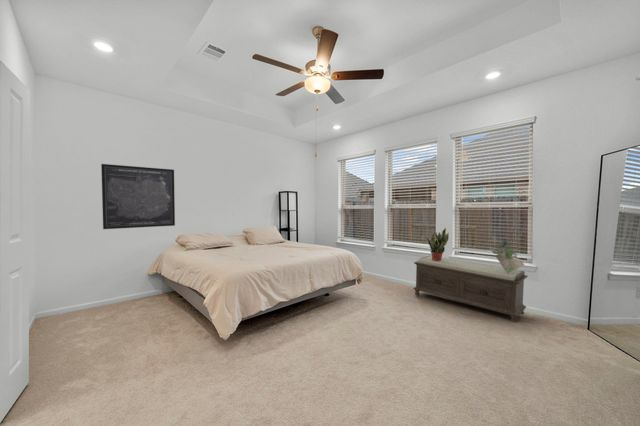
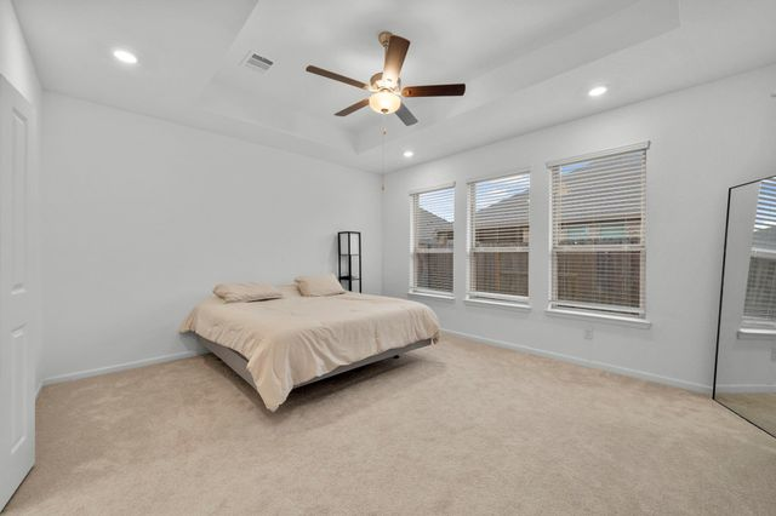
- potted plant [424,227,450,261]
- bench [412,255,529,324]
- wall art [100,163,176,230]
- dried flowers [490,240,525,273]
